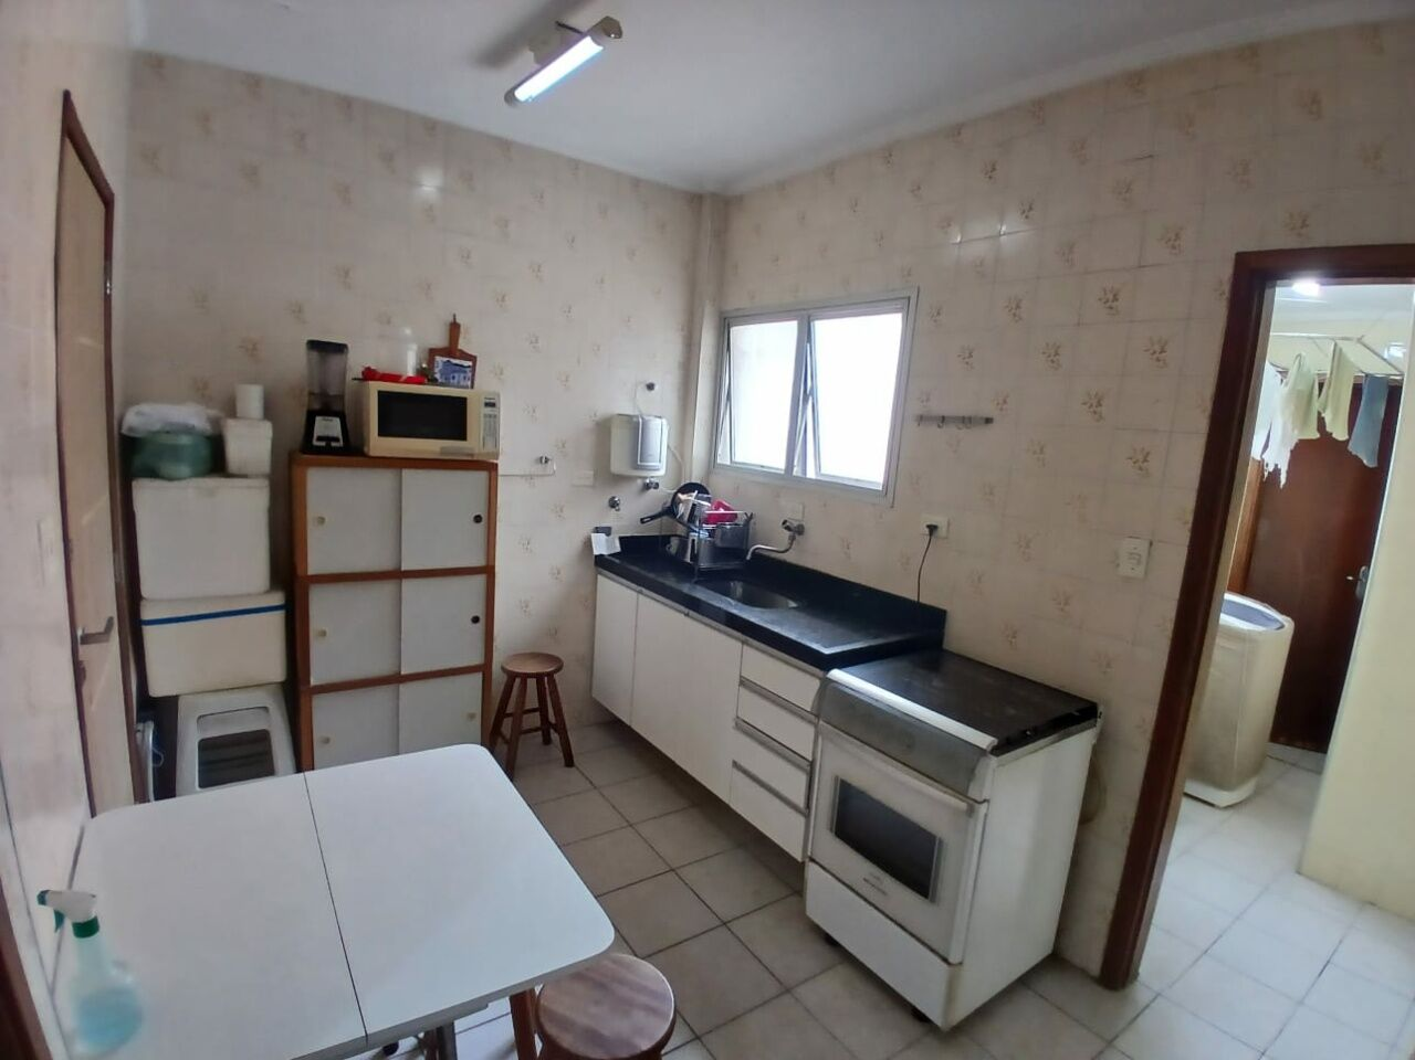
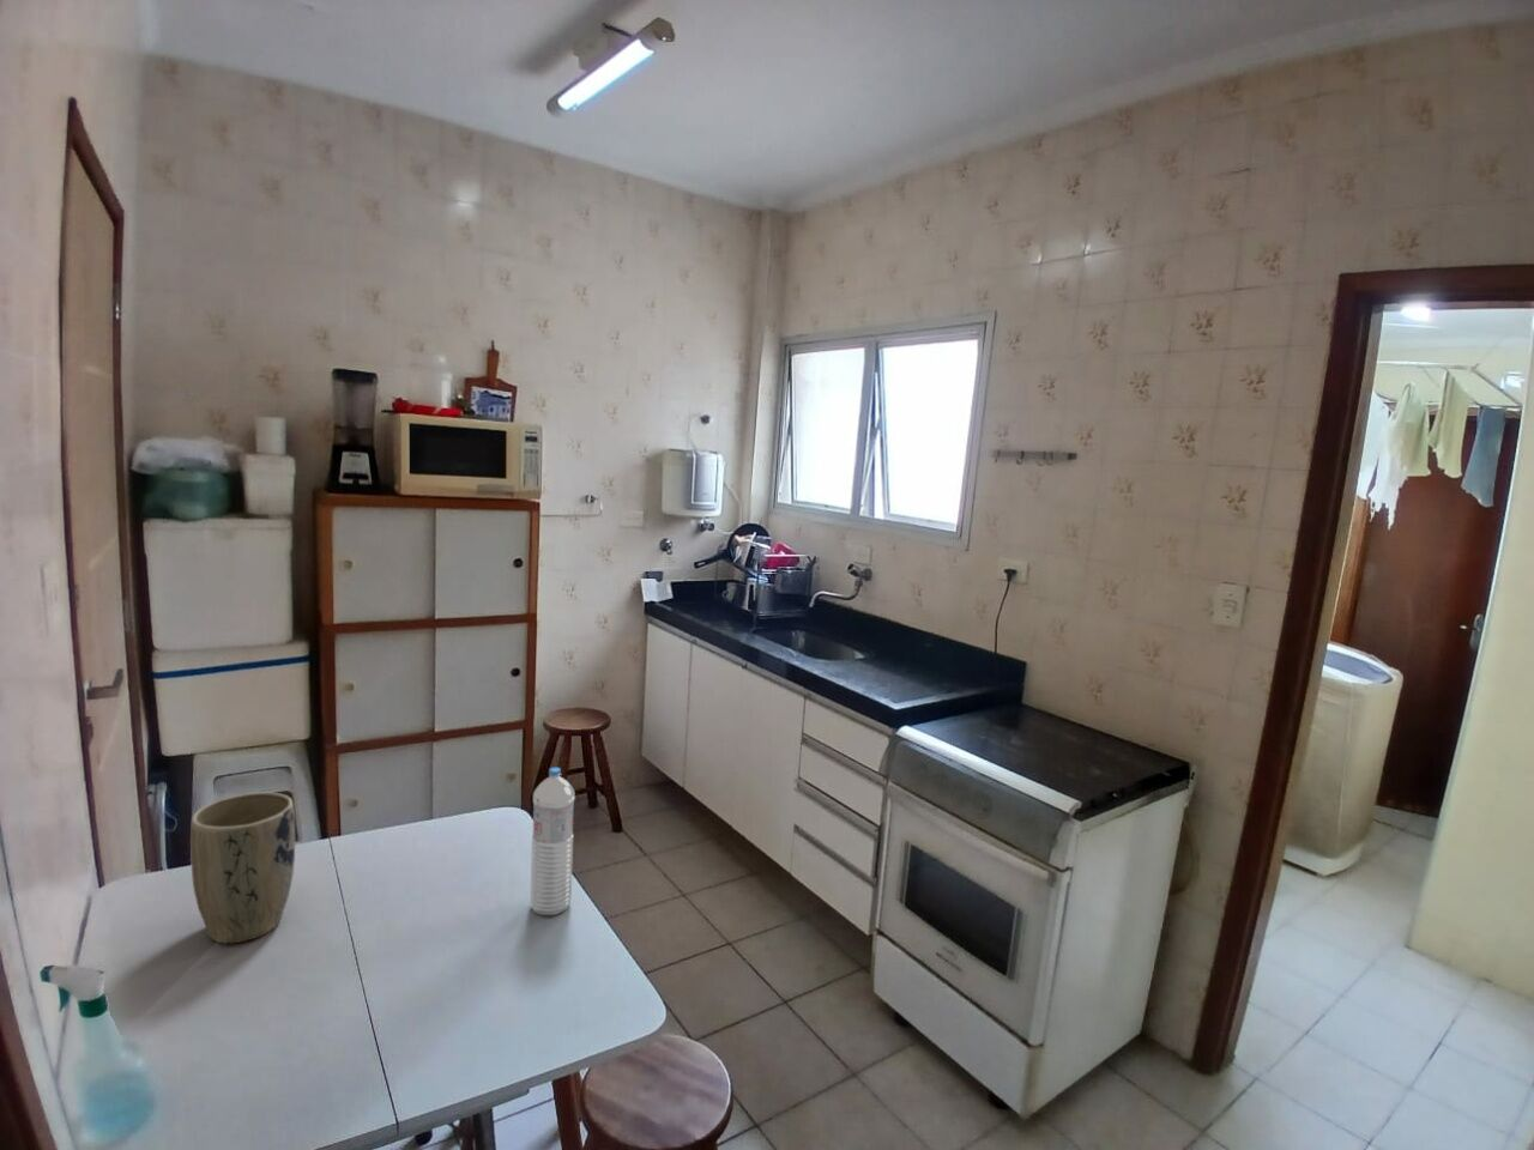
+ water bottle [530,766,576,917]
+ plant pot [190,790,296,943]
